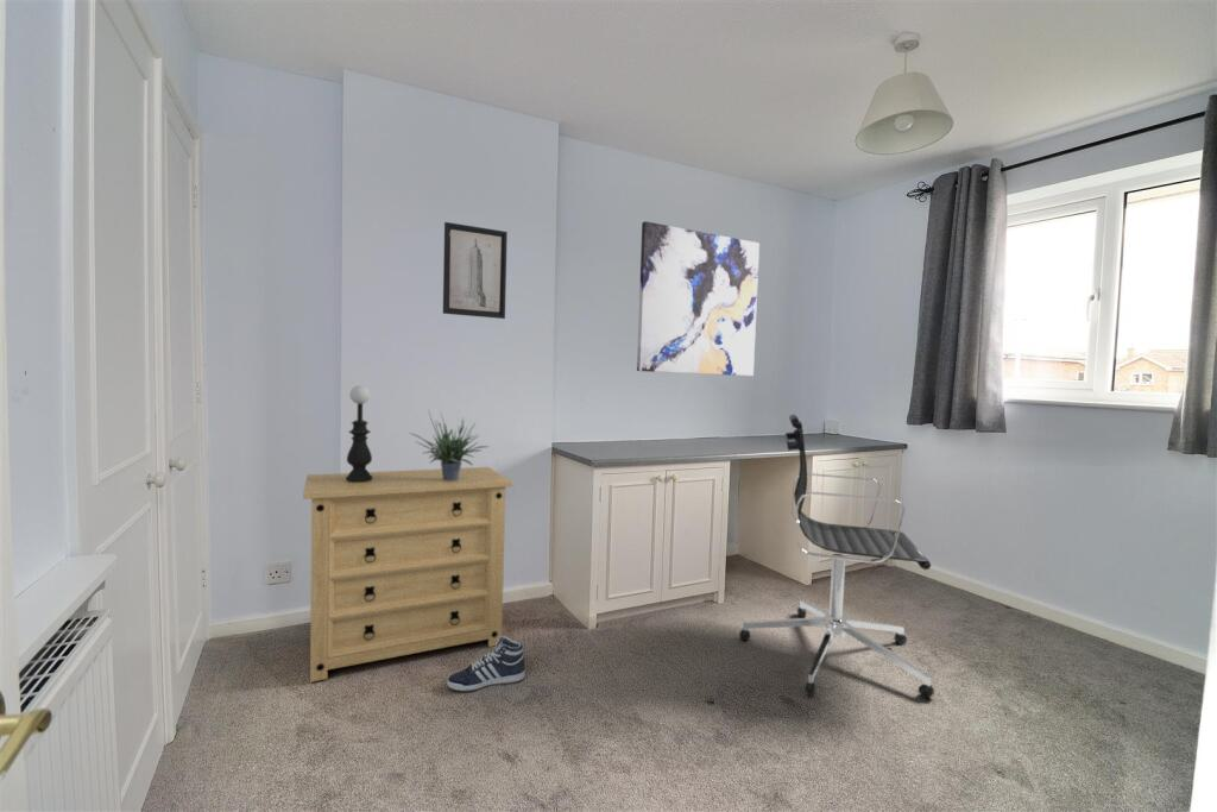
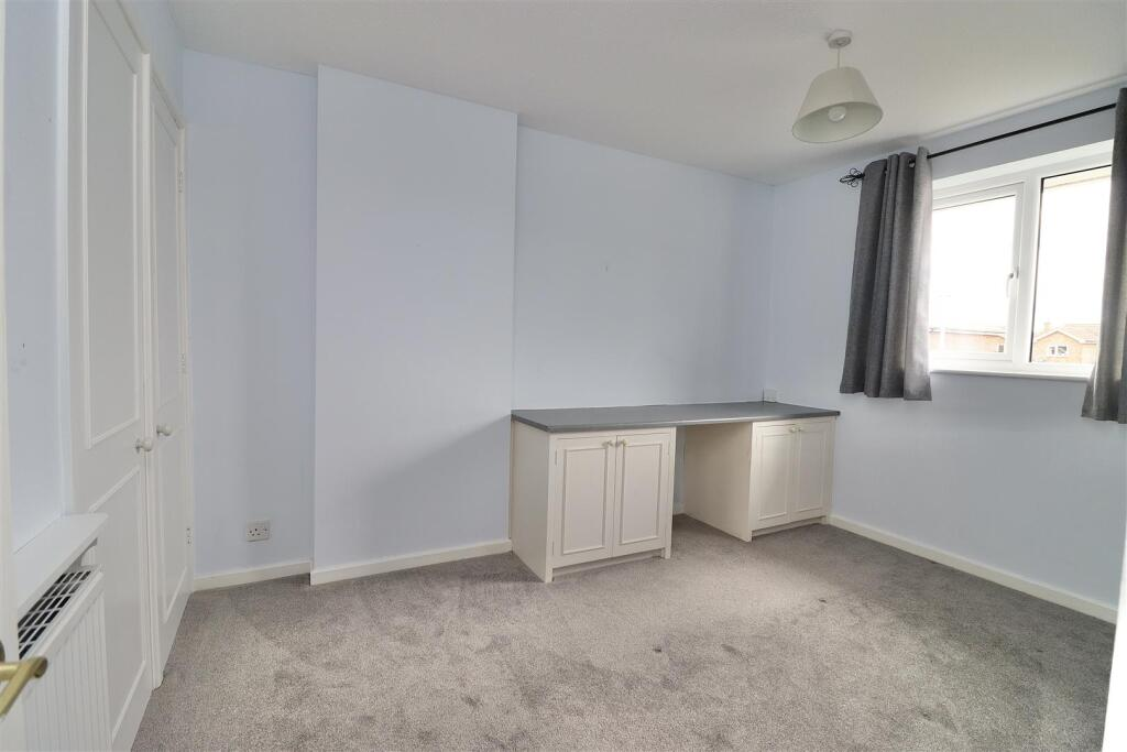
- potted plant [408,407,491,480]
- wall art [442,221,509,320]
- dresser [302,466,513,684]
- table lamp [346,384,373,481]
- sneaker [446,634,526,693]
- office chair [738,413,935,699]
- wall art [636,220,761,377]
